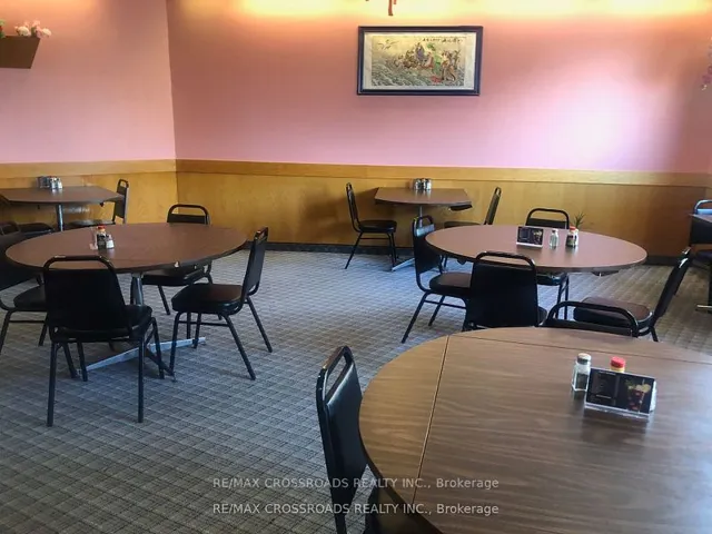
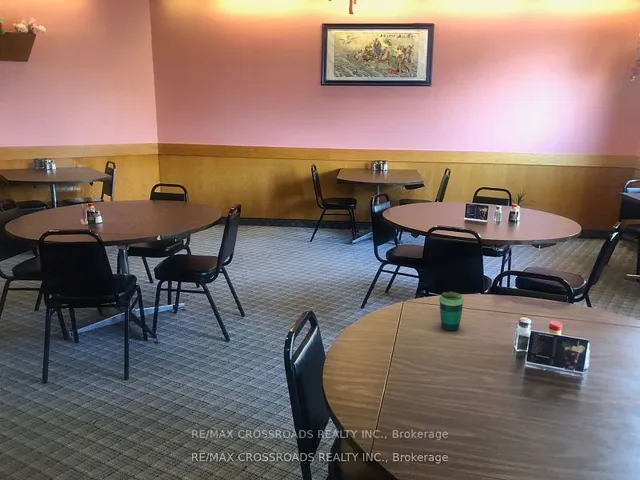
+ cup [438,291,465,332]
